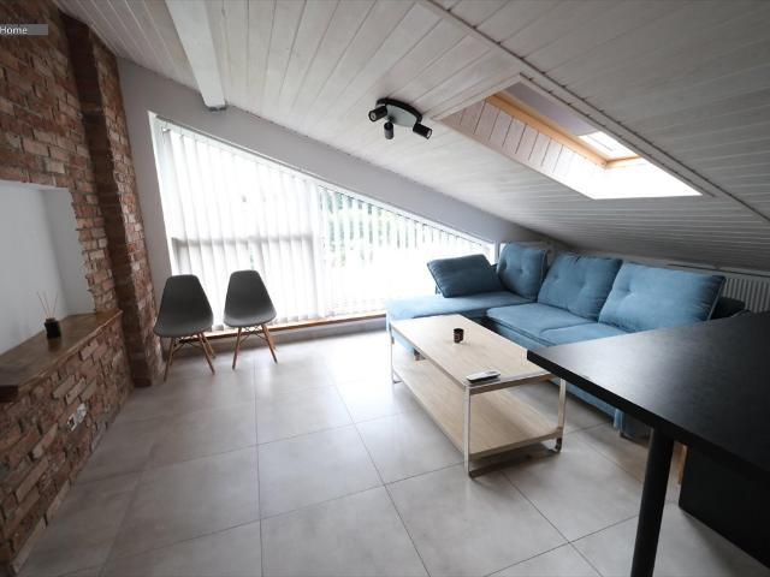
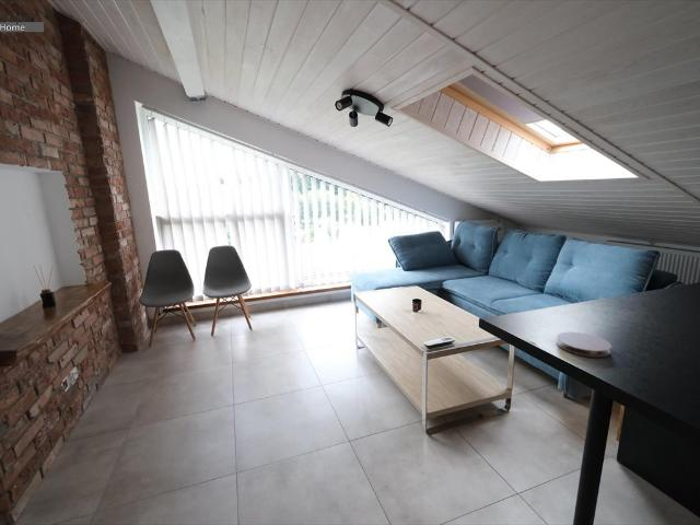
+ coaster [556,331,612,358]
